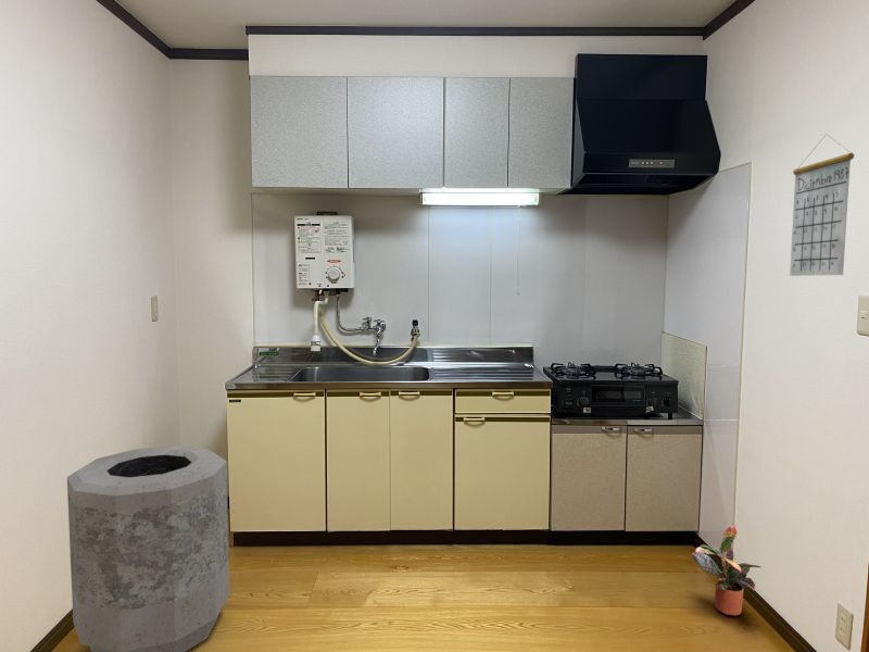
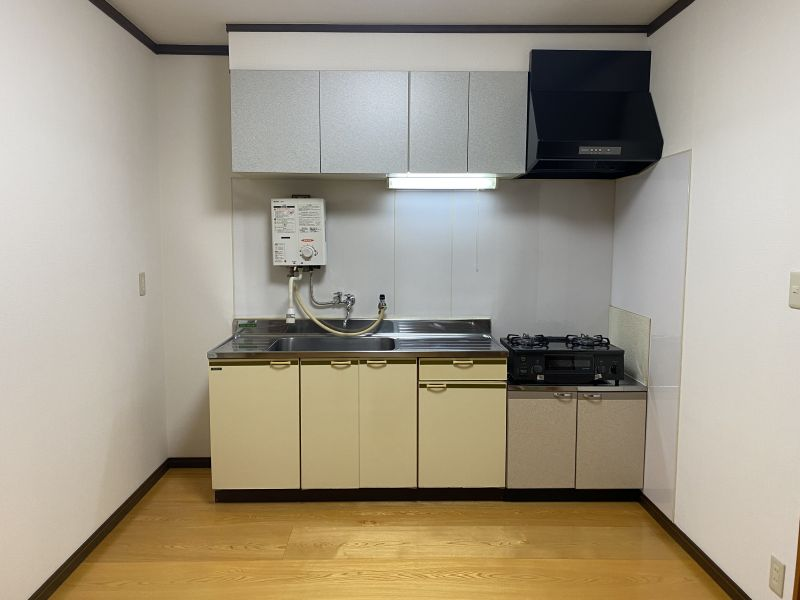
- potted plant [691,524,763,616]
- calendar [789,134,855,277]
- trash can [66,444,230,652]
